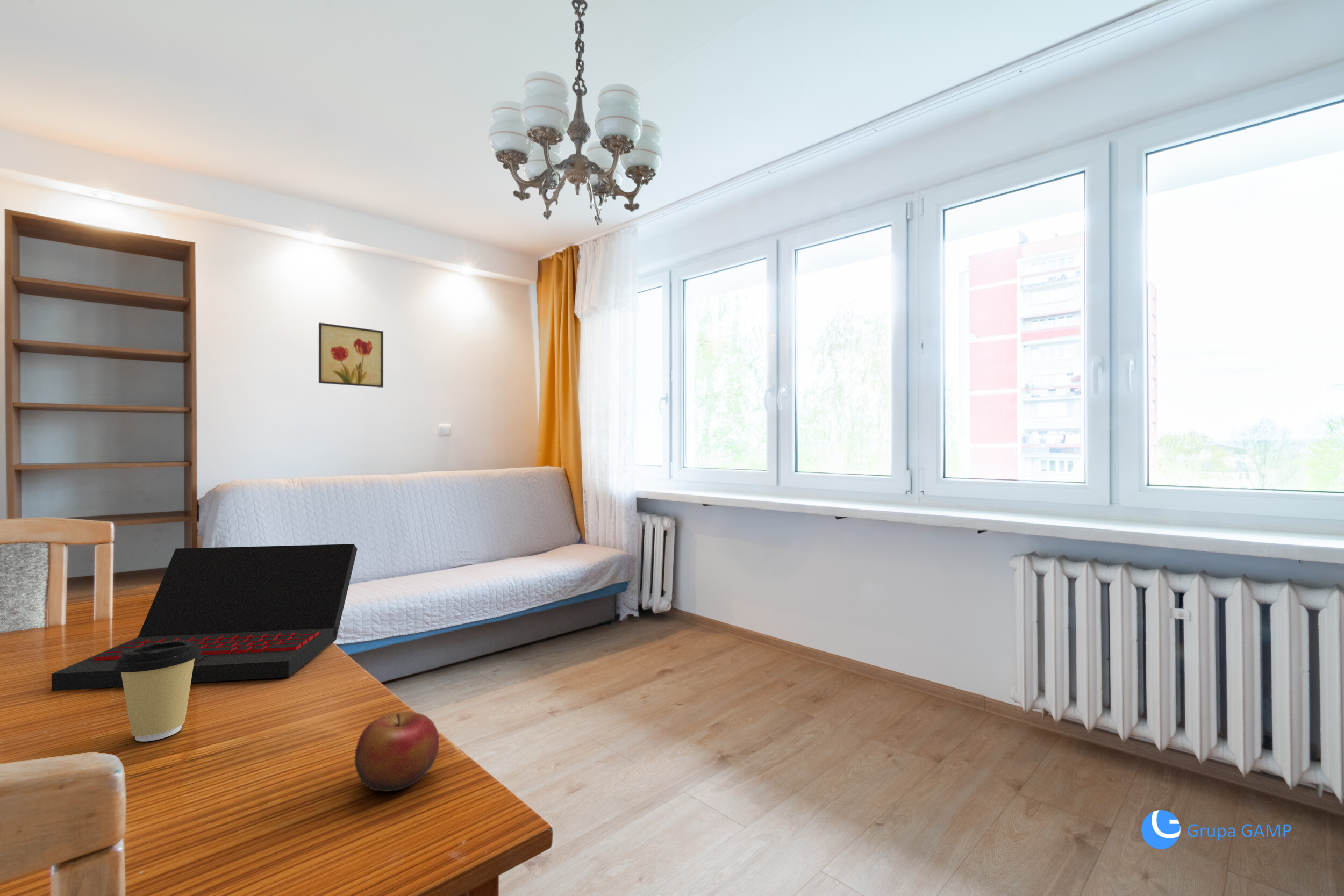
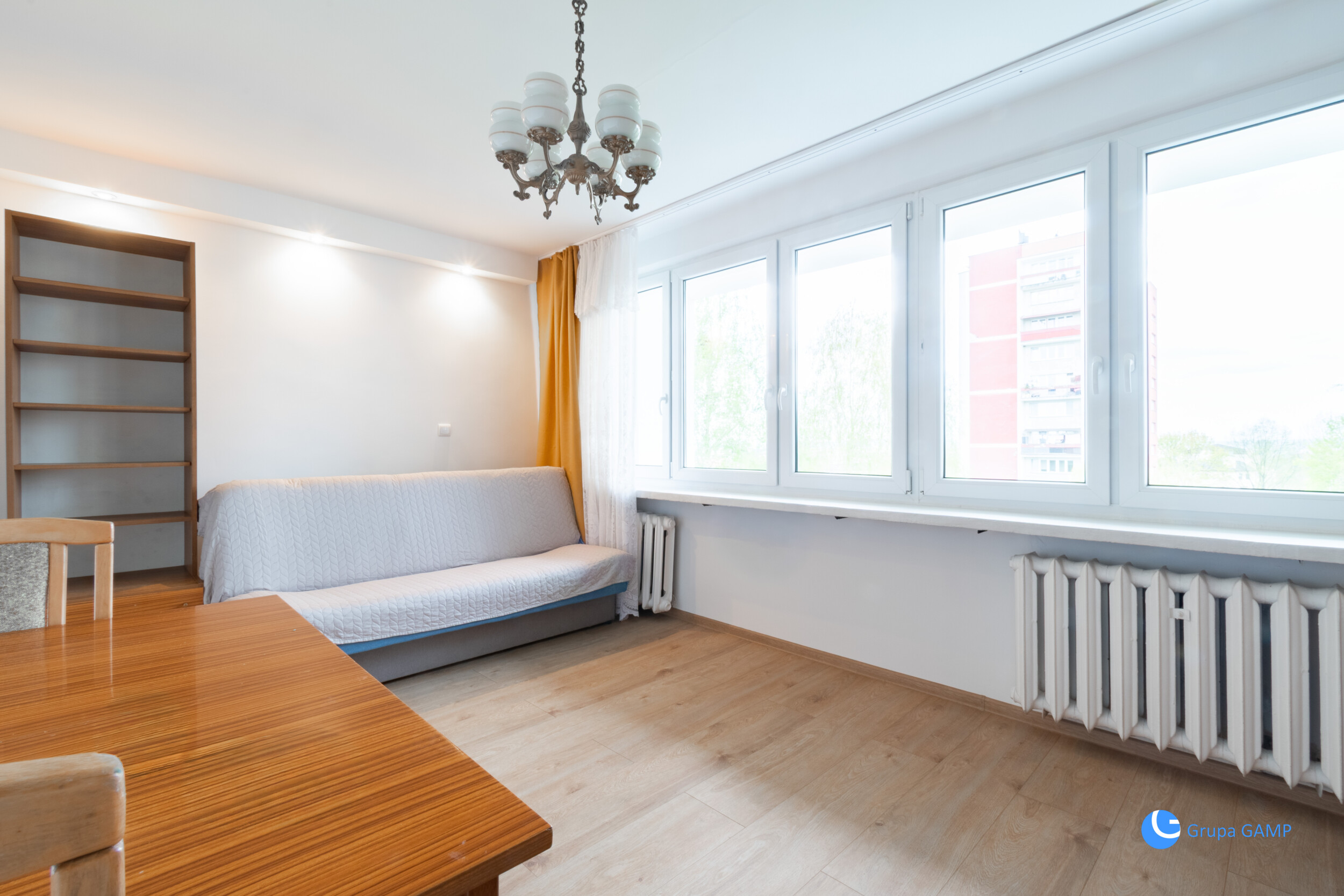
- apple [354,711,440,792]
- laptop [51,543,358,691]
- wall art [318,322,384,388]
- coffee cup [113,640,201,742]
